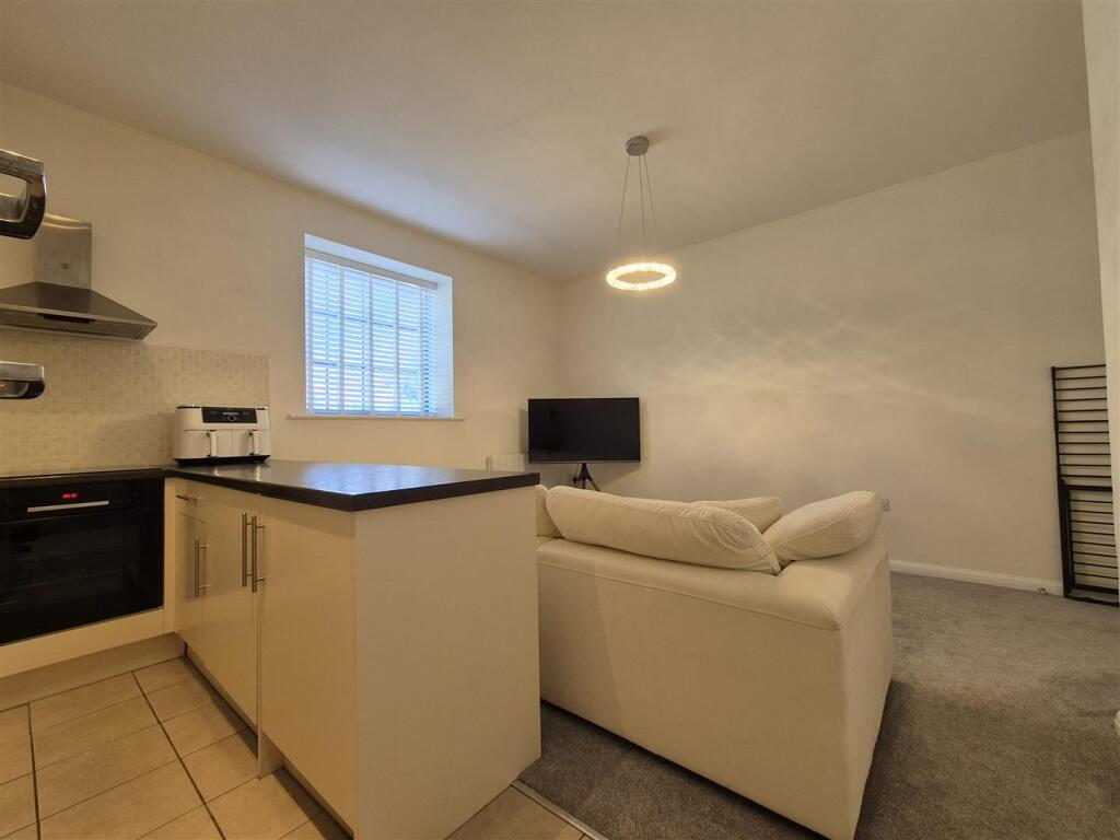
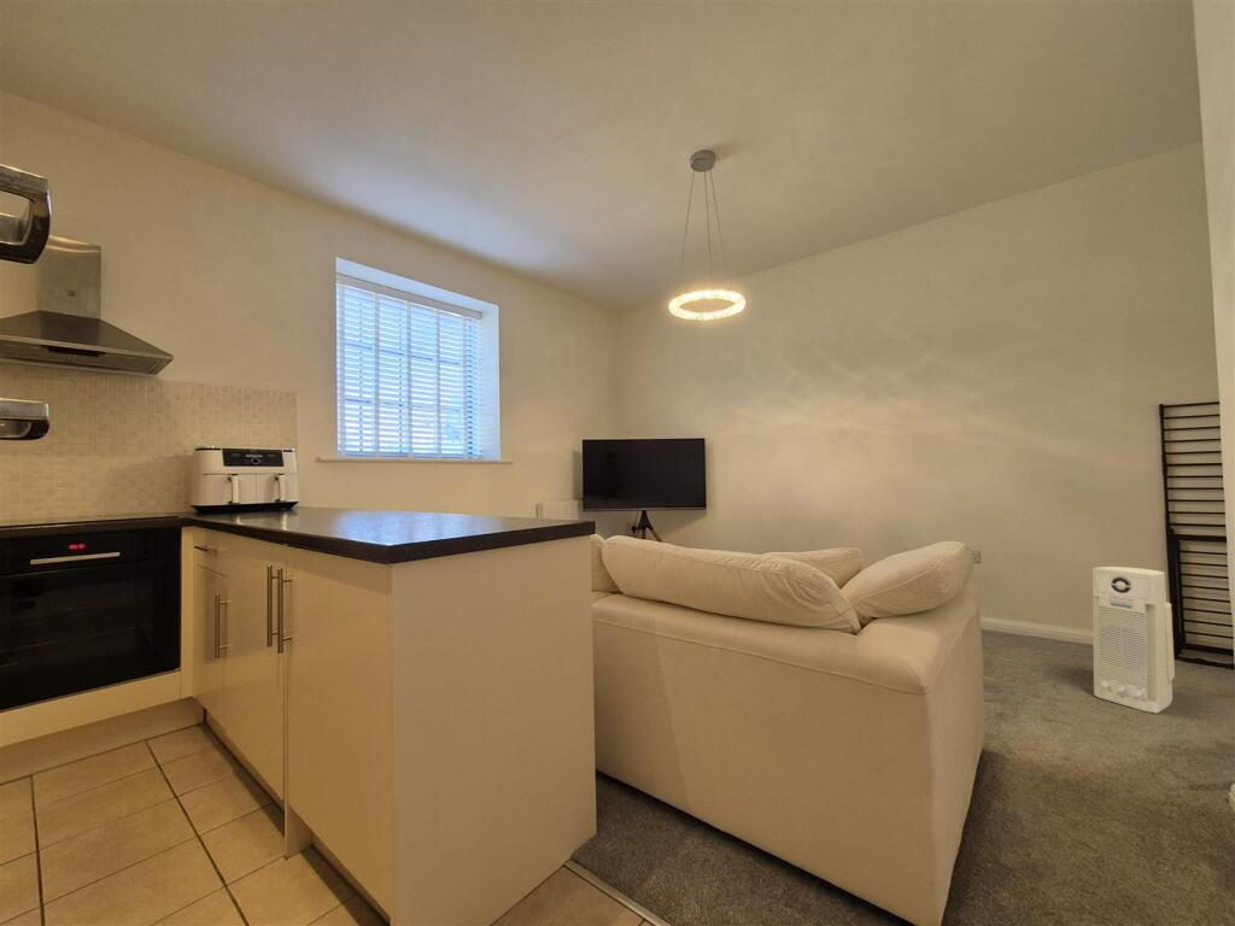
+ air purifier [1091,565,1176,714]
